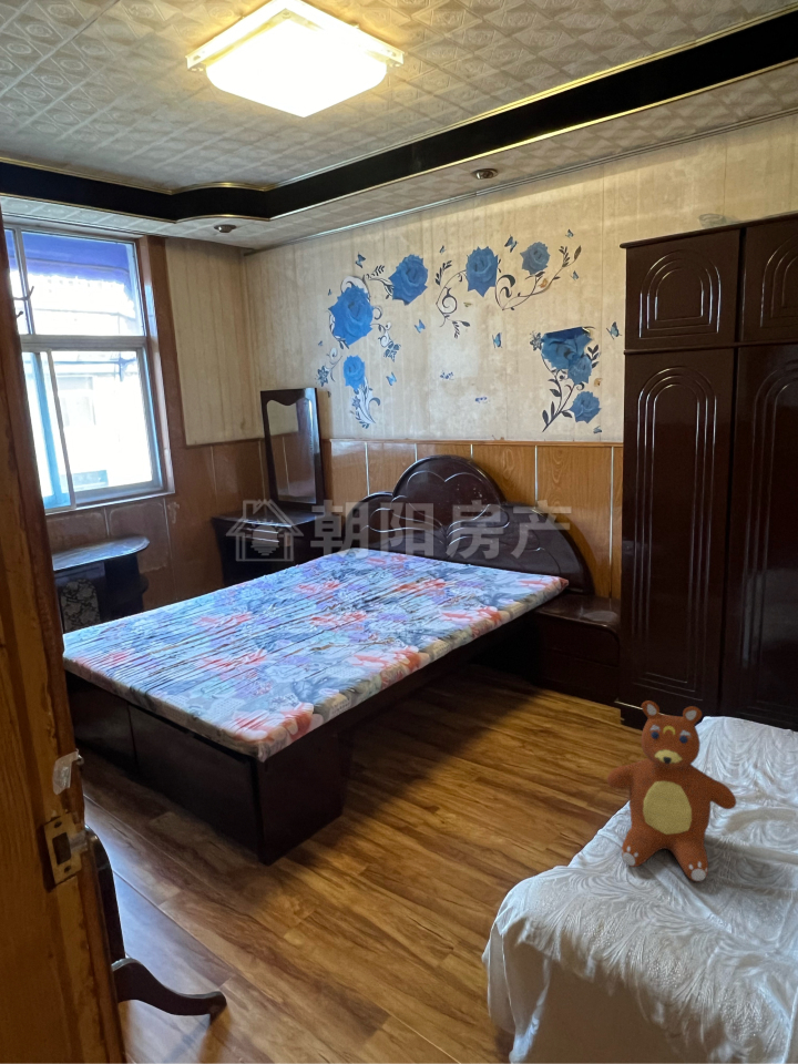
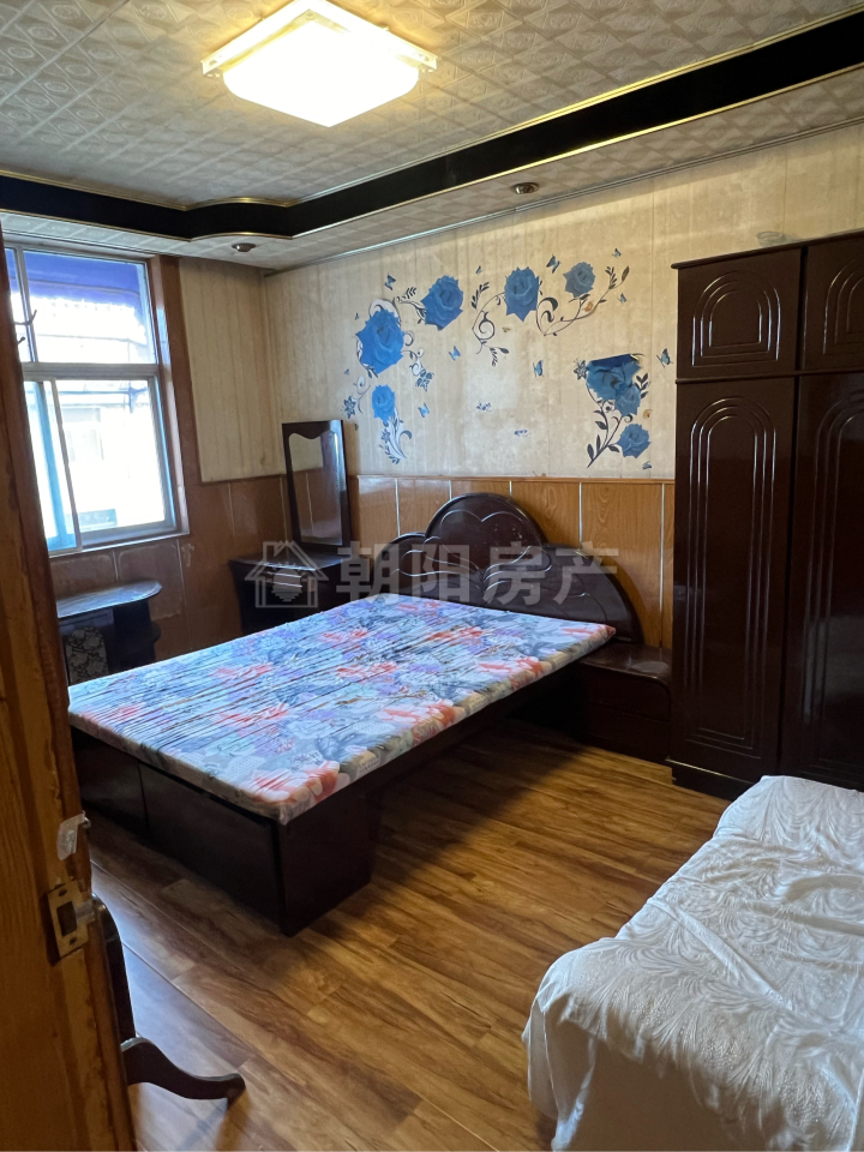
- teddy bear [606,699,737,883]
